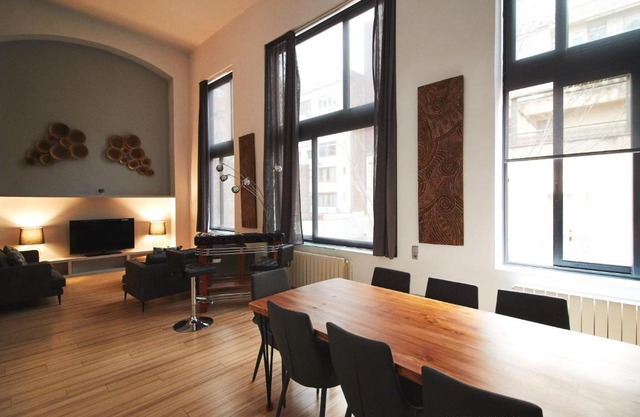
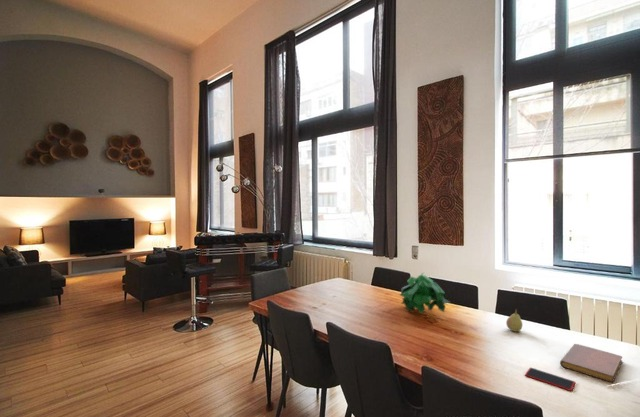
+ plant [398,272,451,315]
+ notebook [559,343,623,383]
+ smartphone [524,367,576,392]
+ fruit [505,308,523,333]
